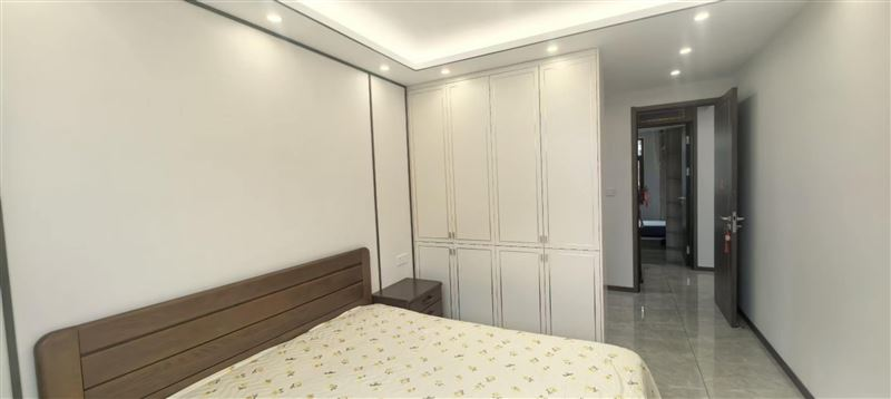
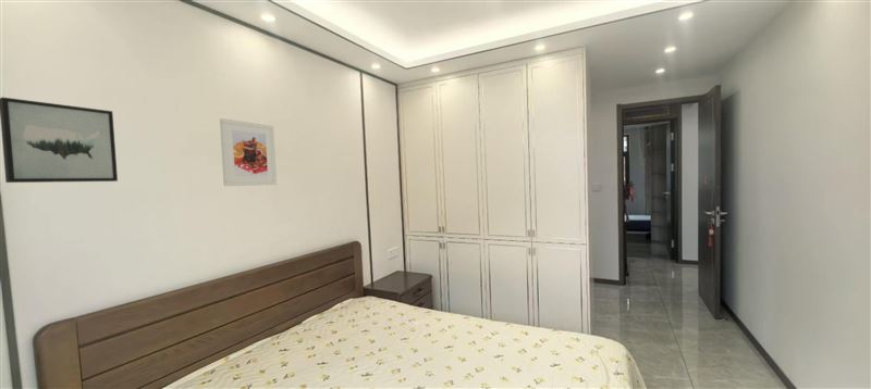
+ wall art [0,96,119,184]
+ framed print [219,117,278,187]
